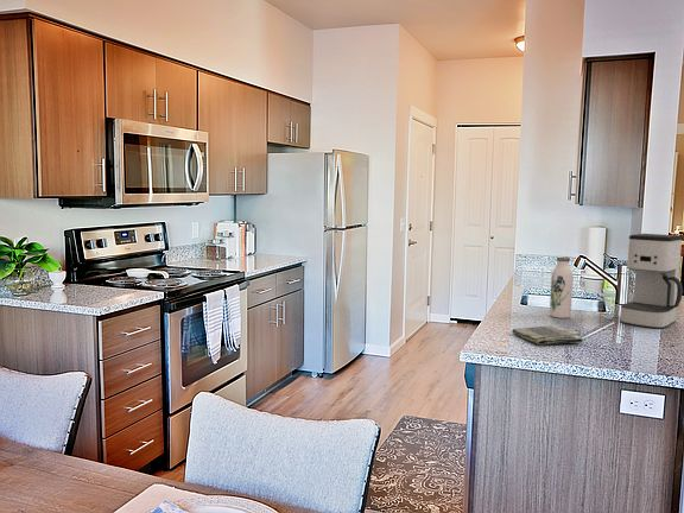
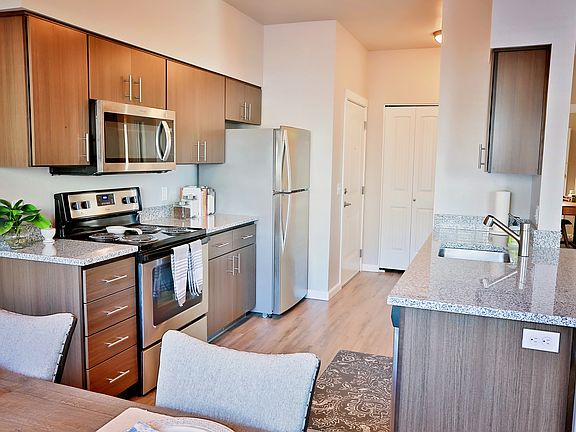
- coffee maker [619,233,684,330]
- dish towel [511,325,584,347]
- water bottle [549,255,574,319]
